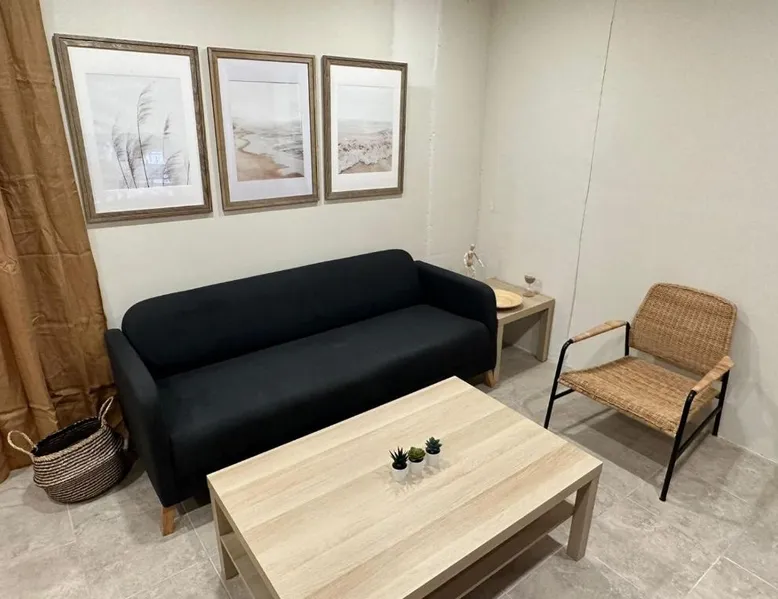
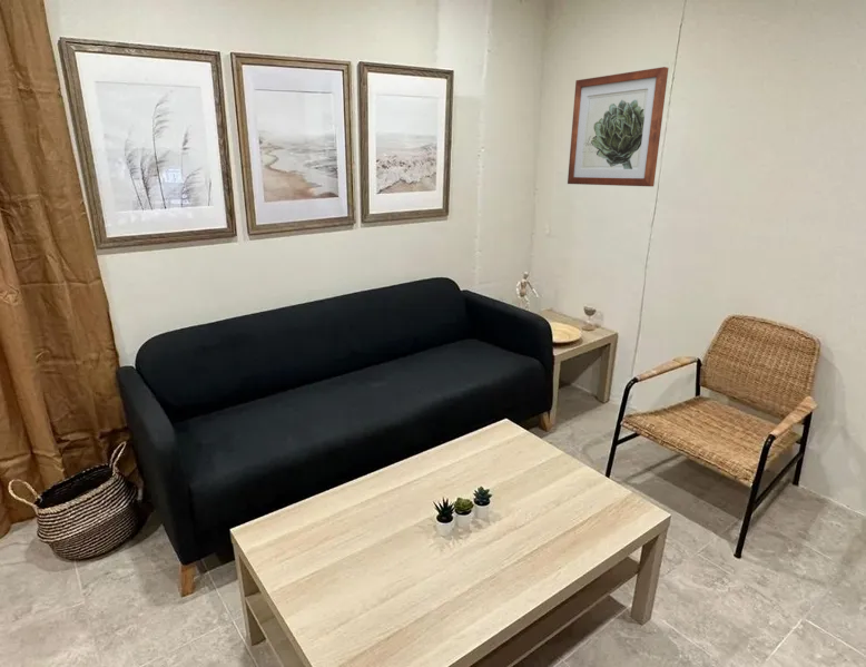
+ wall art [567,66,670,187]
